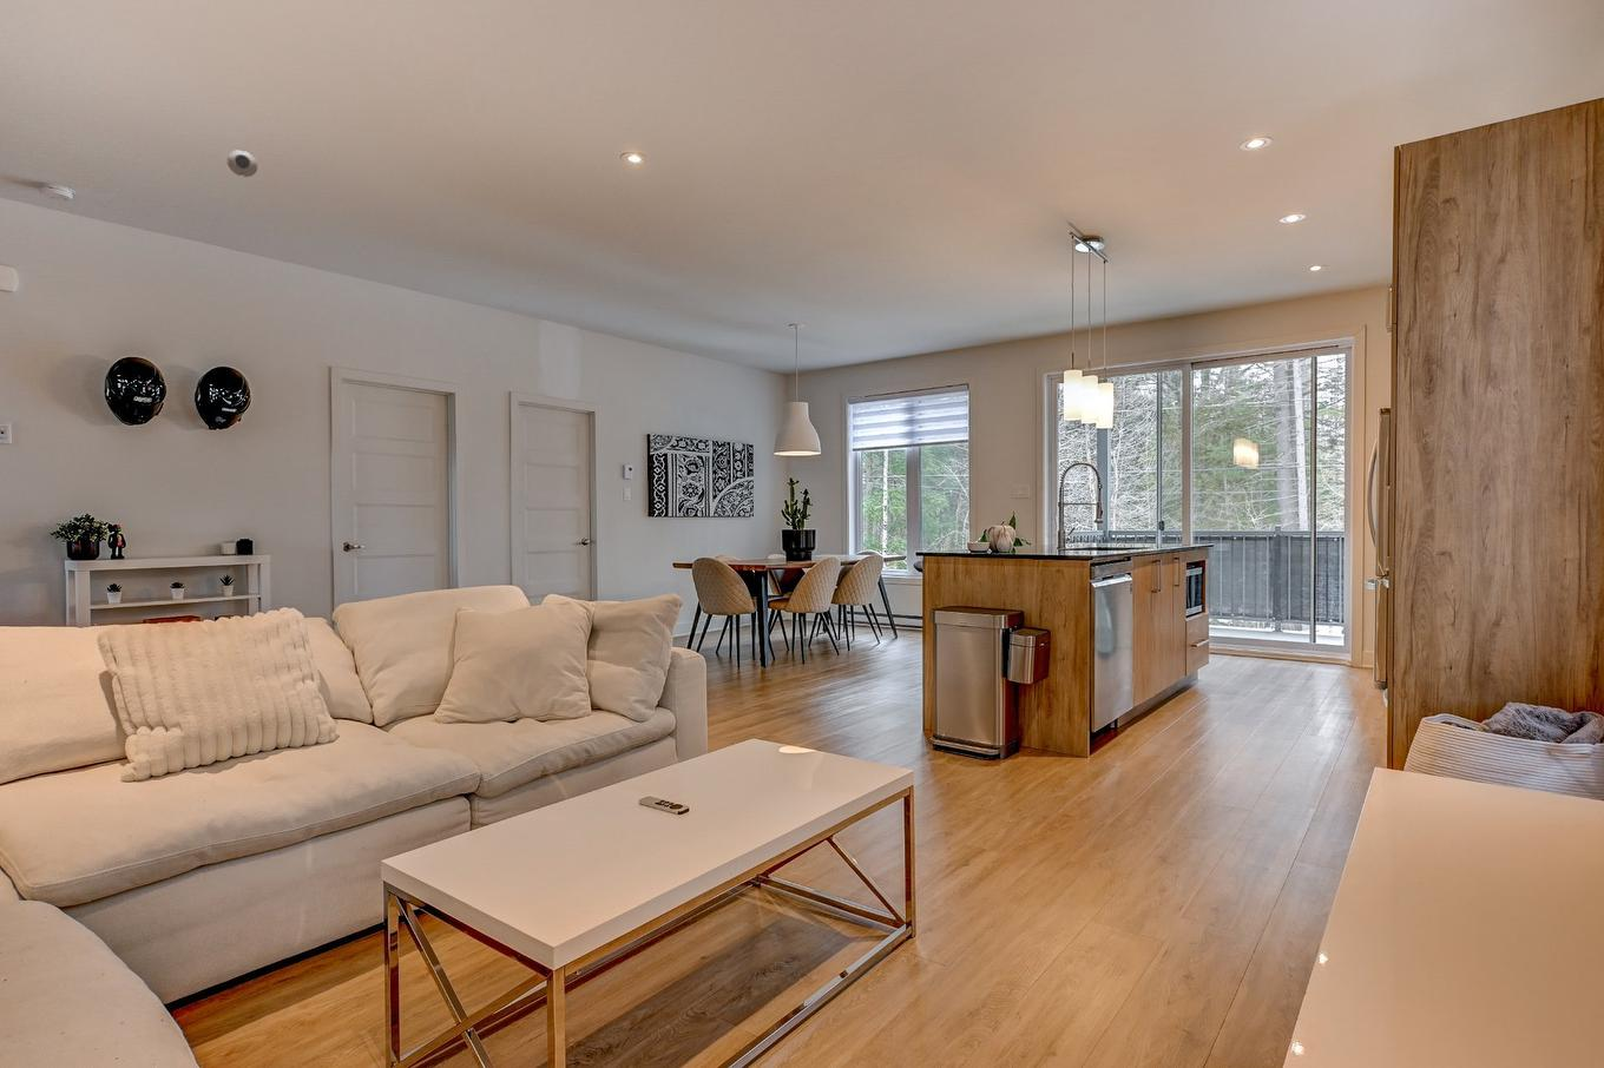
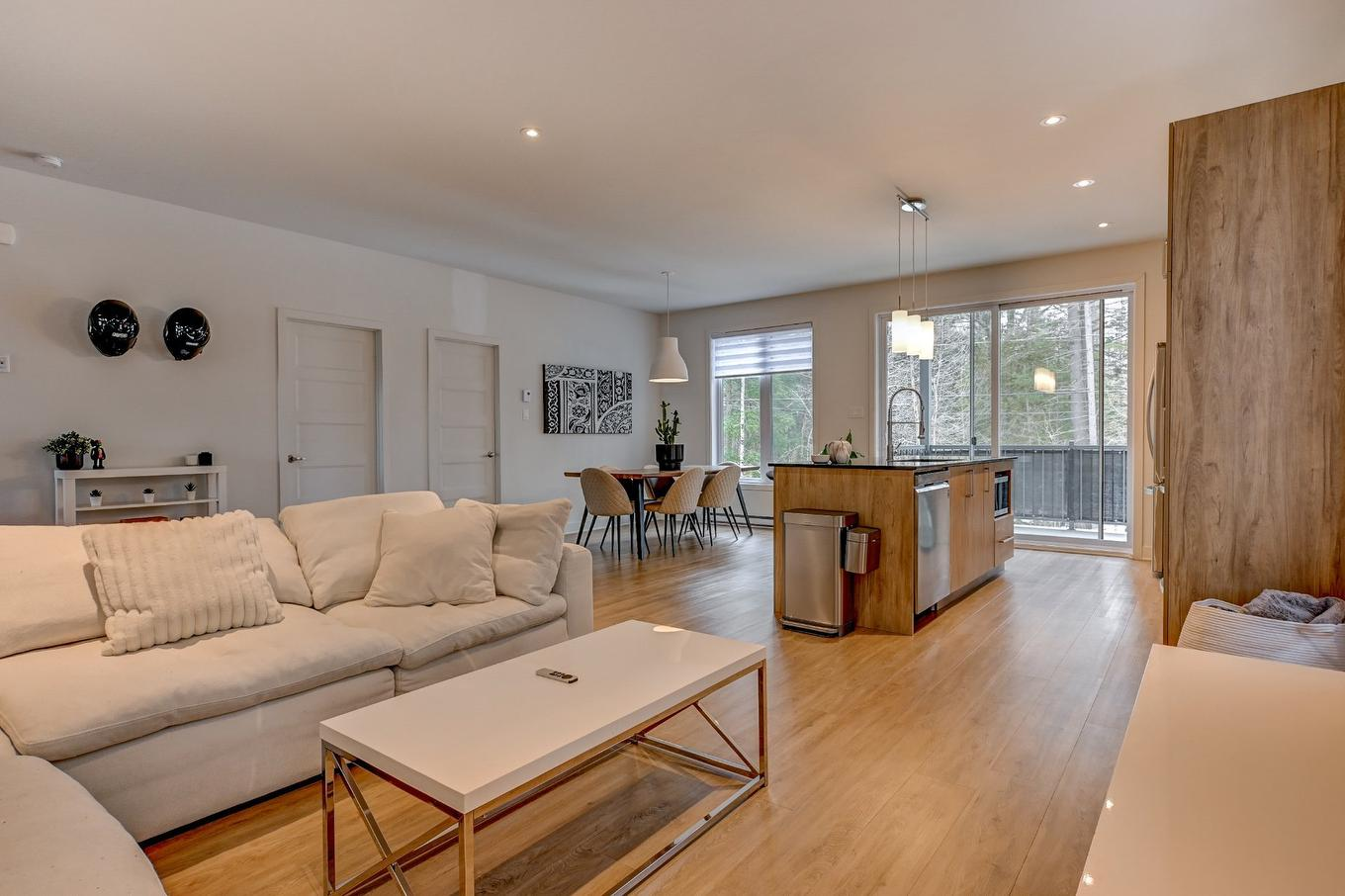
- smoke detector [227,149,259,178]
